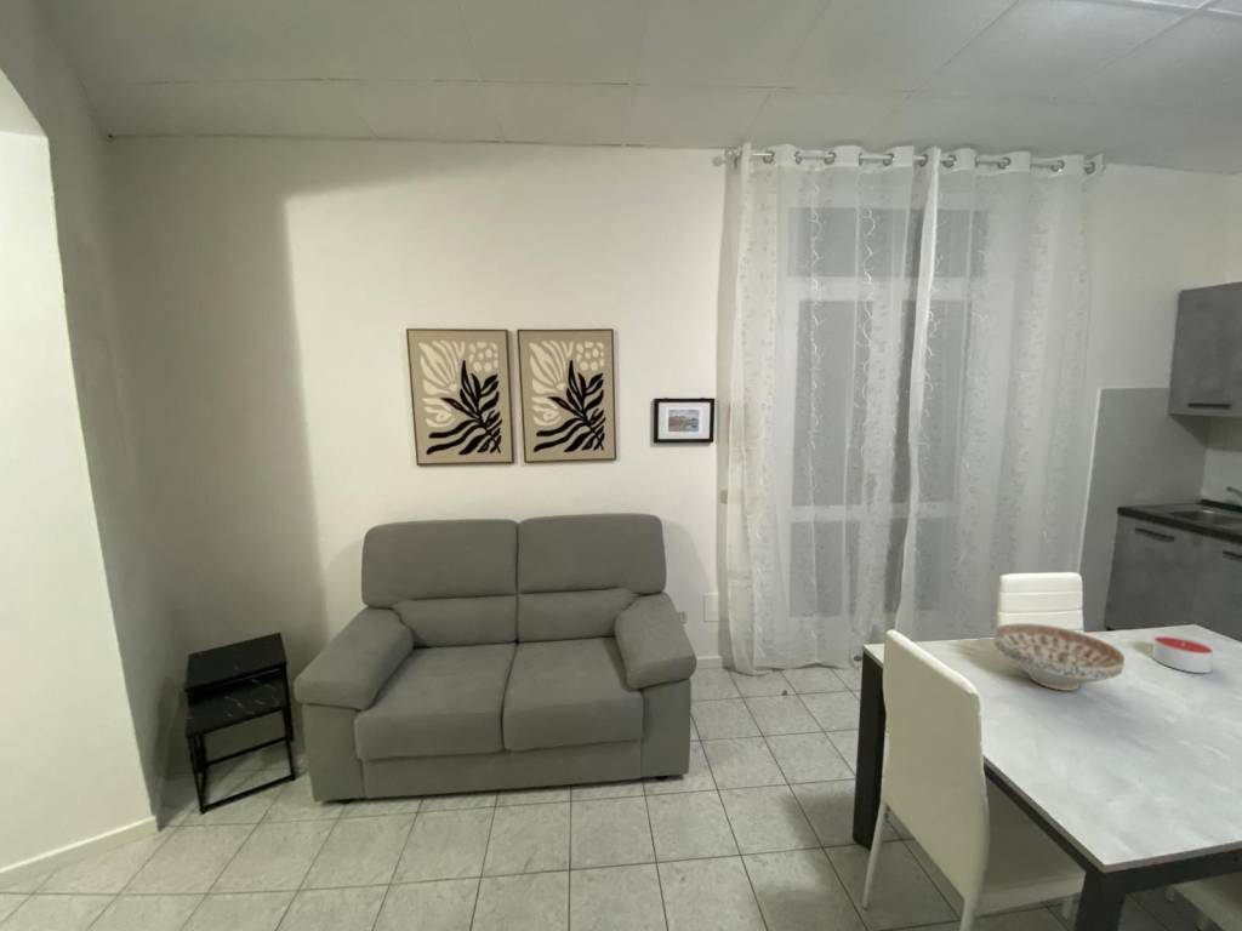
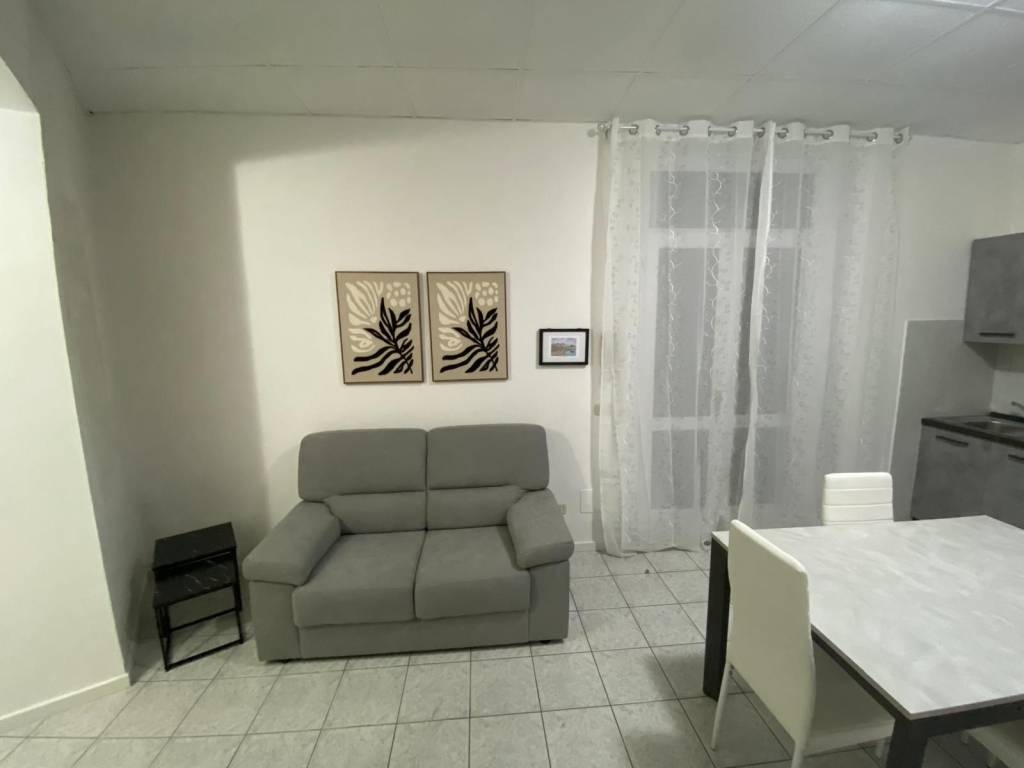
- decorative bowl [992,622,1126,692]
- candle [1151,634,1214,674]
